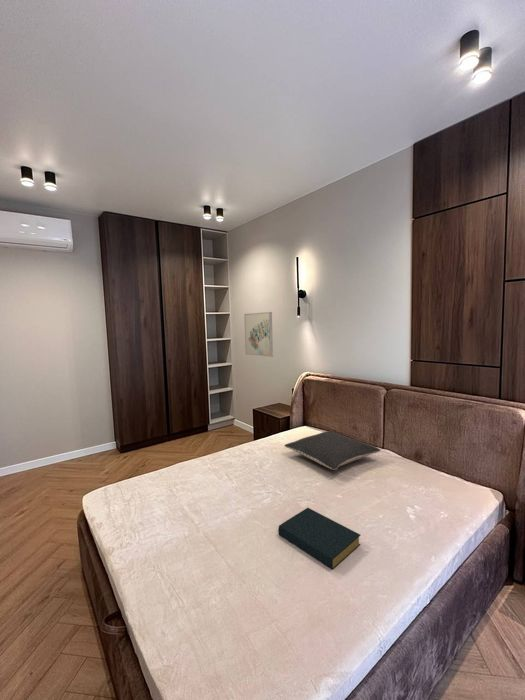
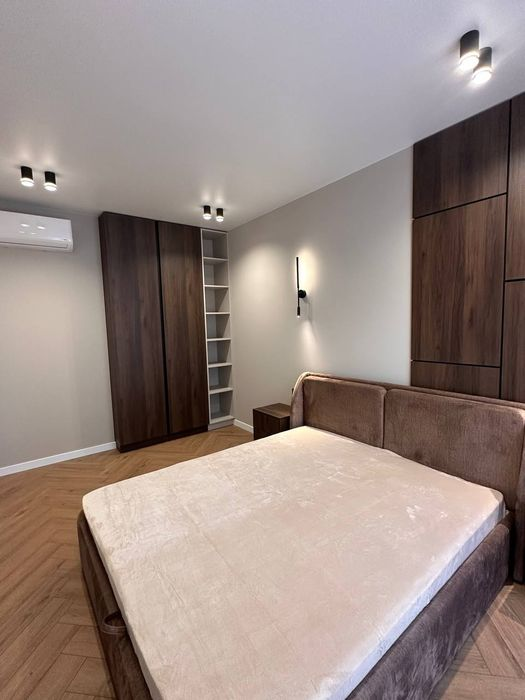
- pillow [284,430,382,471]
- hardback book [277,507,362,571]
- wall art [243,311,274,358]
